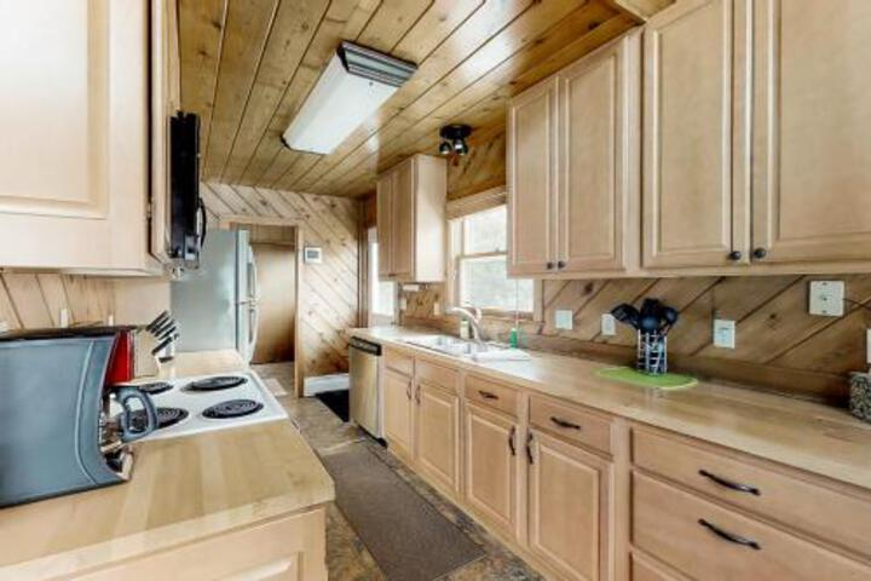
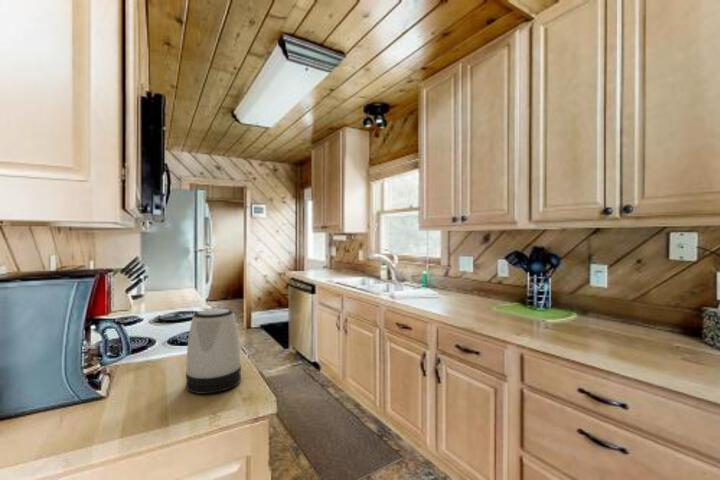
+ kettle [185,307,242,395]
